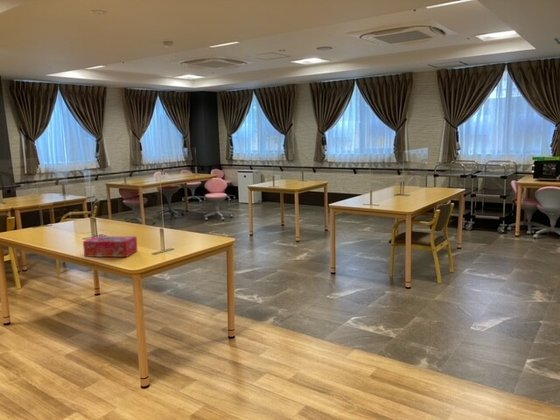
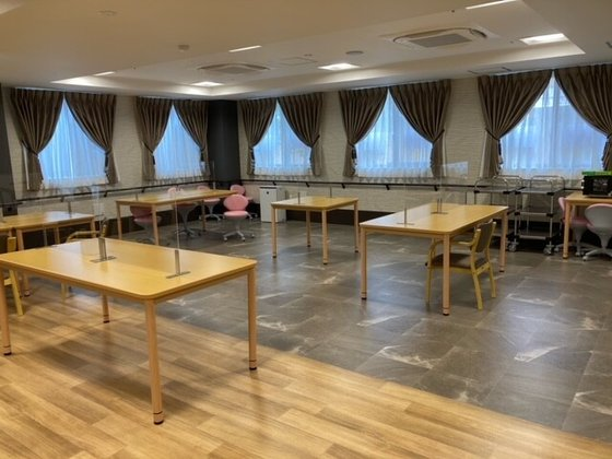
- tissue box [82,235,139,258]
